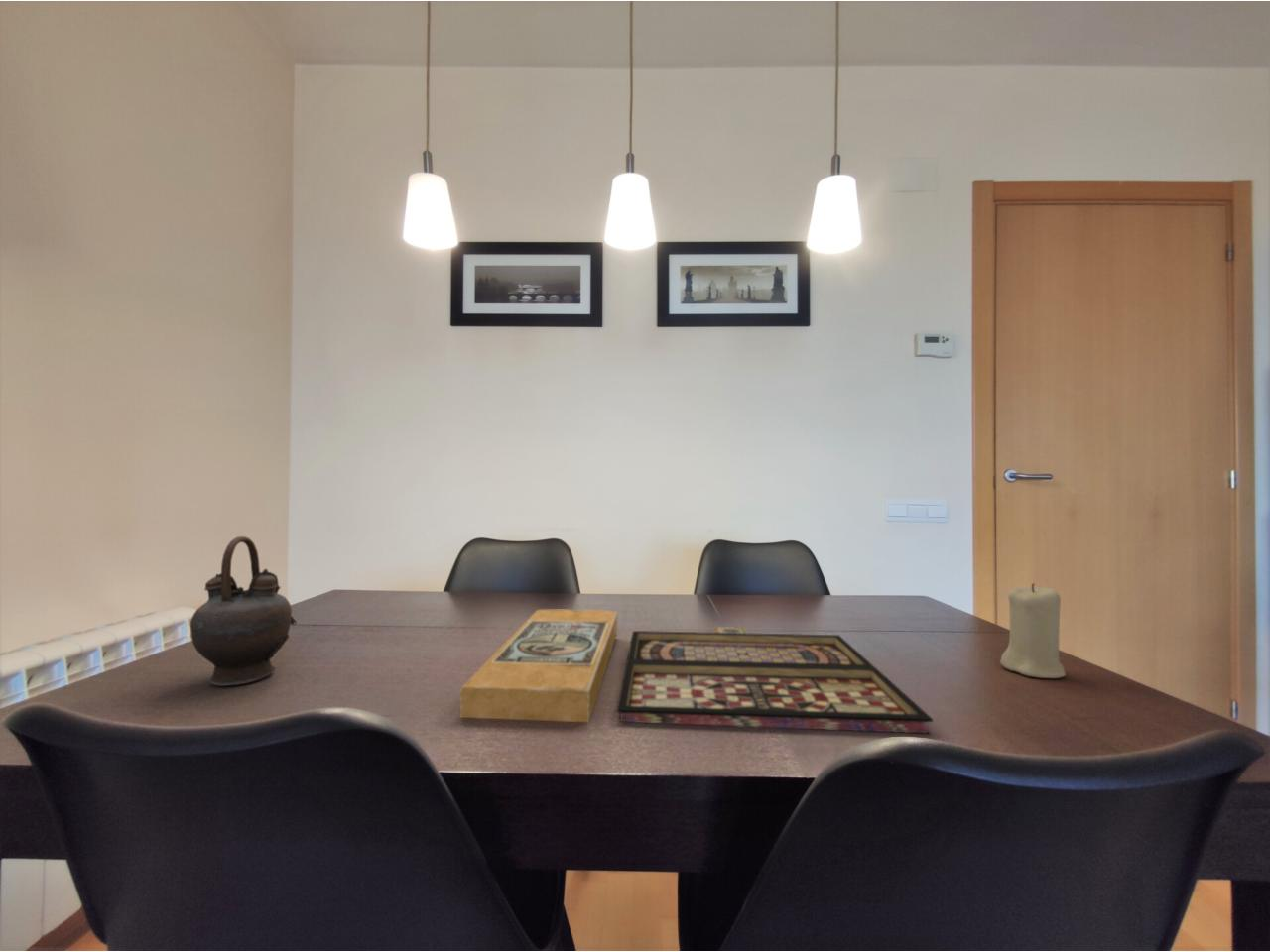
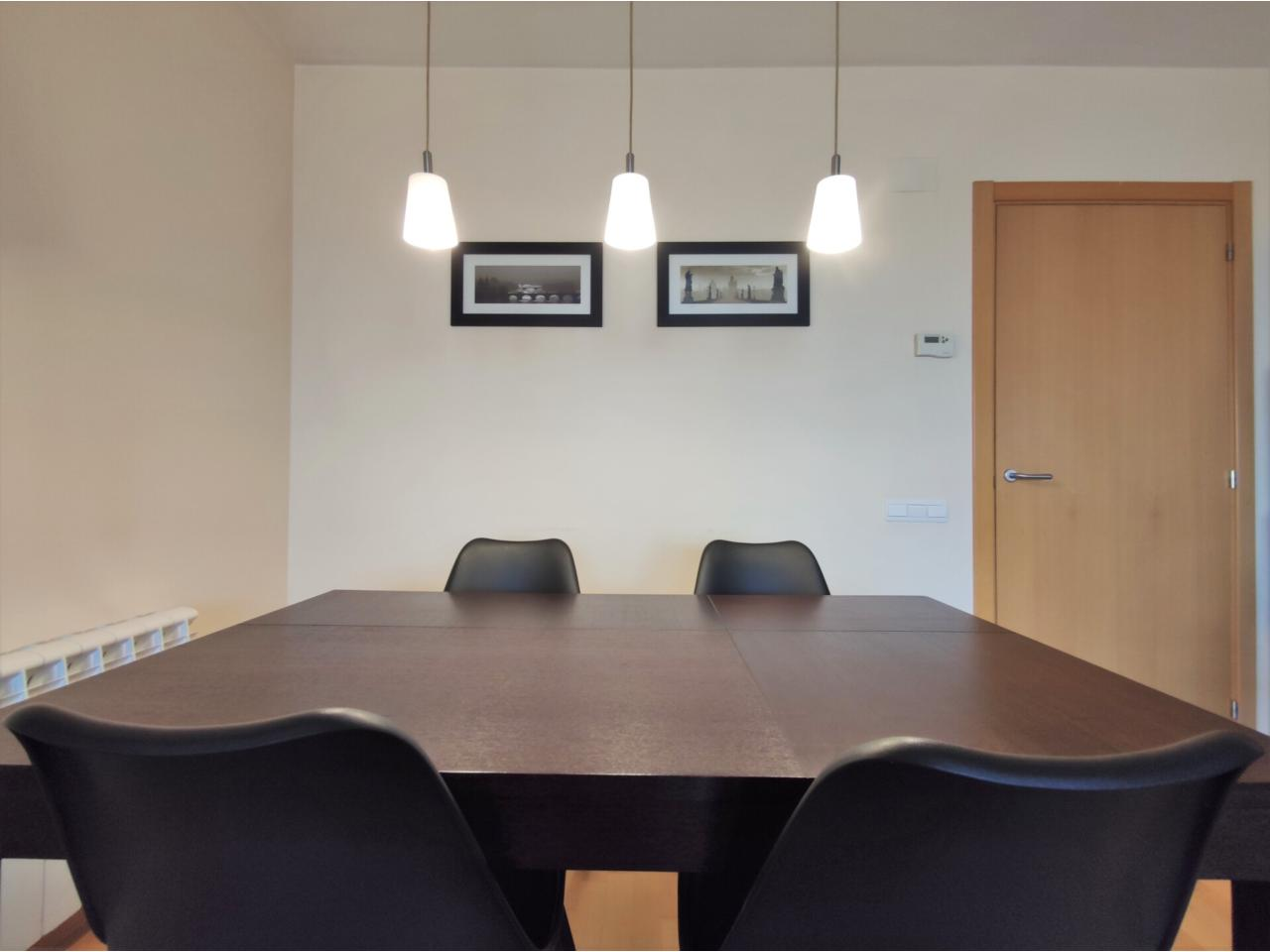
- candle [999,582,1067,679]
- board game [459,609,934,735]
- teapot [189,535,298,687]
